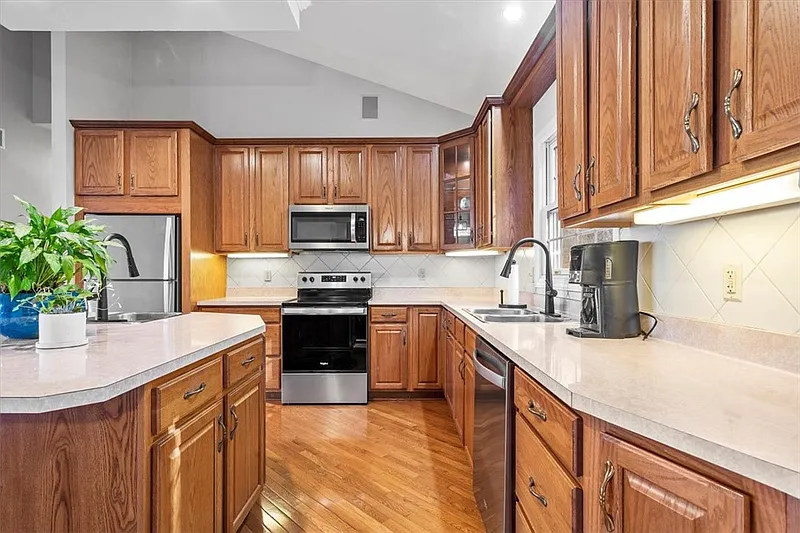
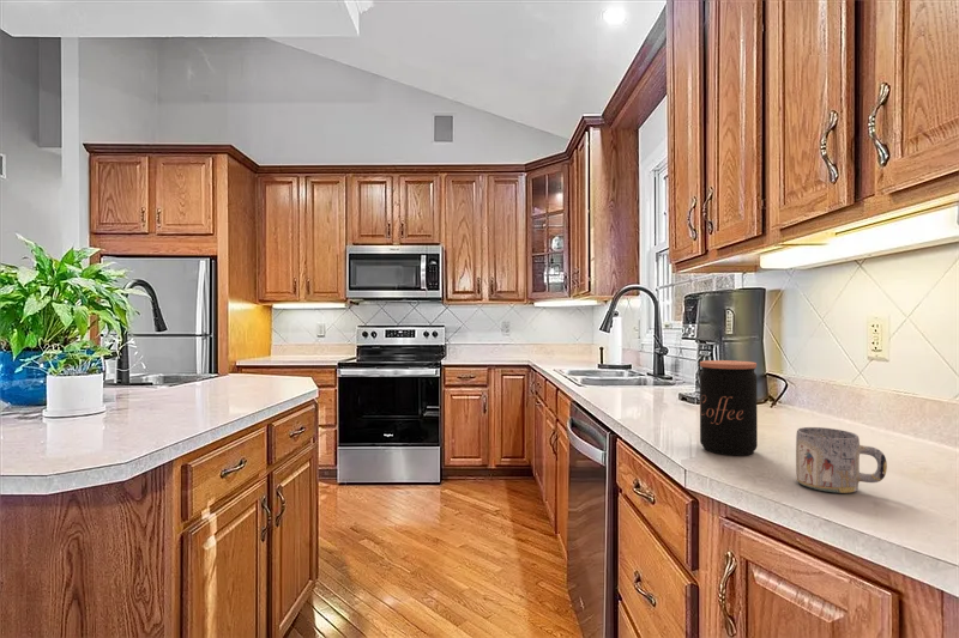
+ mug [795,426,888,494]
+ coffee jar [699,359,759,456]
